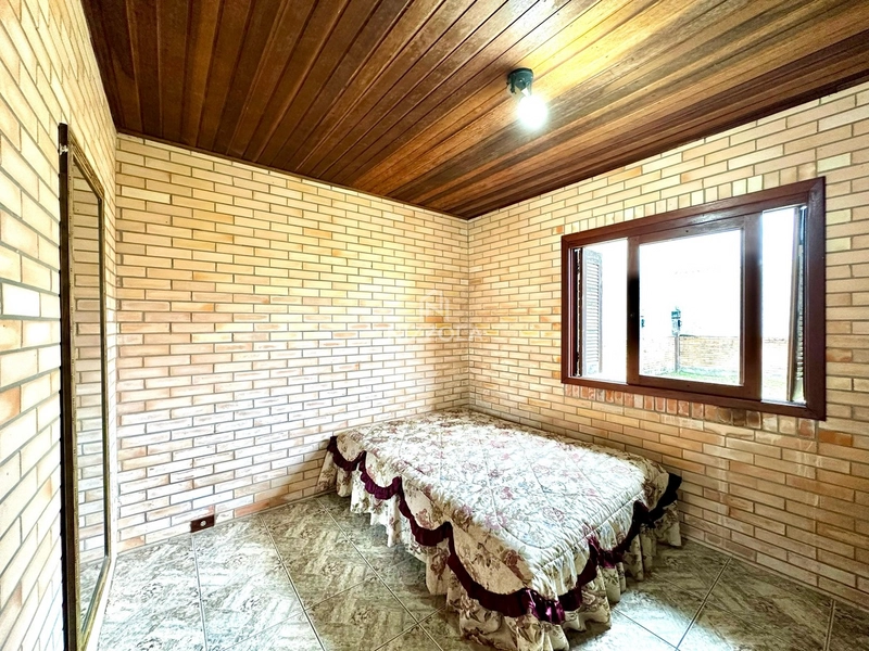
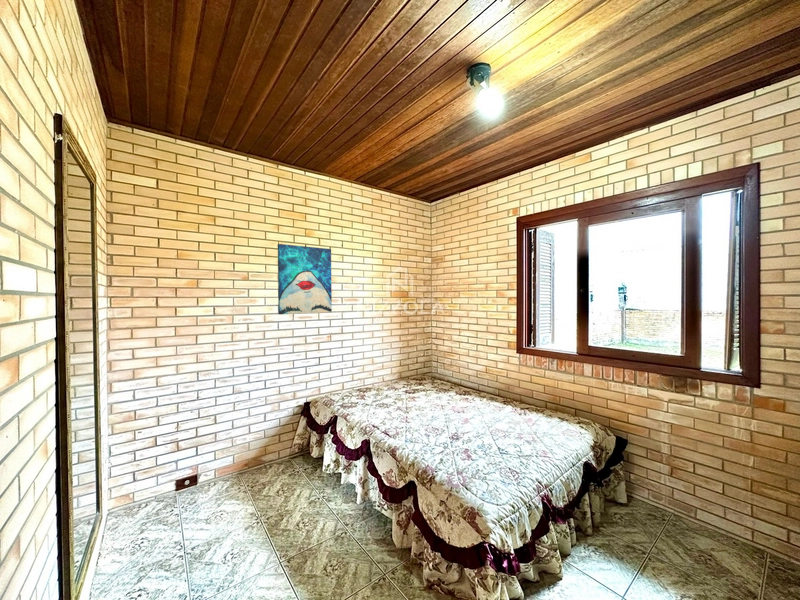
+ wall art [277,243,333,315]
